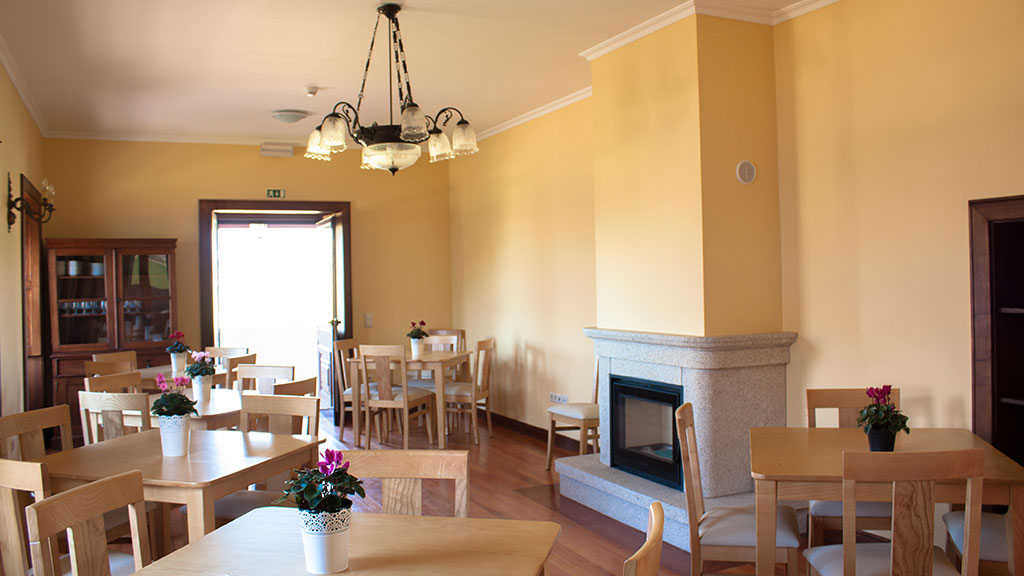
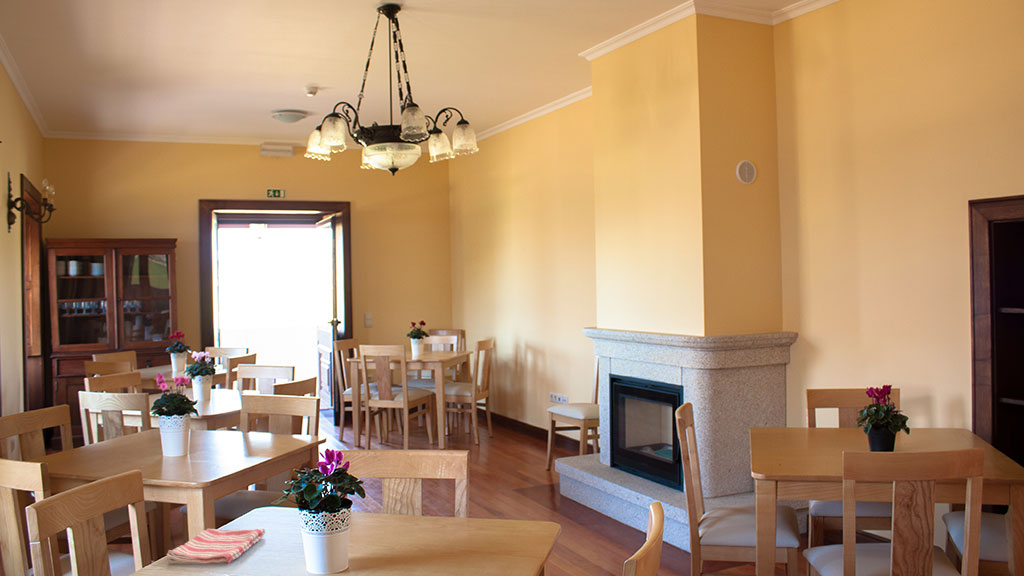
+ dish towel [166,528,266,566]
